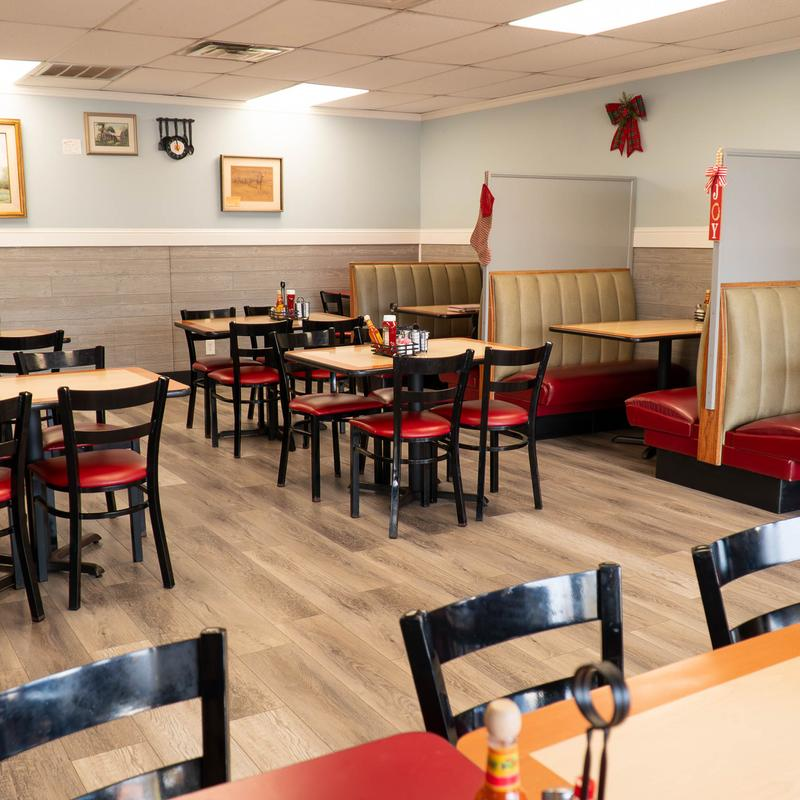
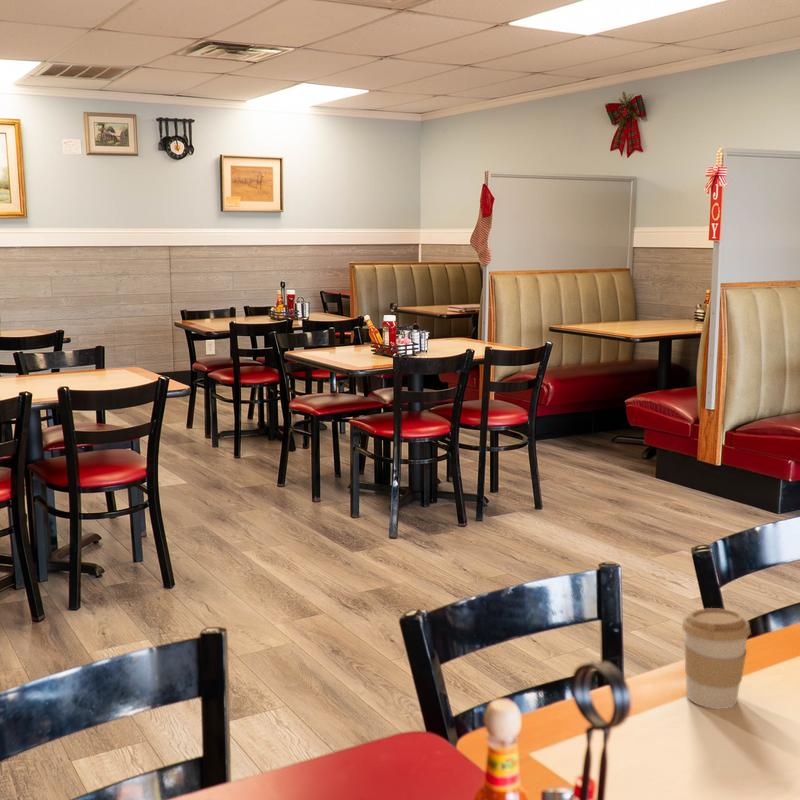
+ coffee cup [681,607,752,710]
